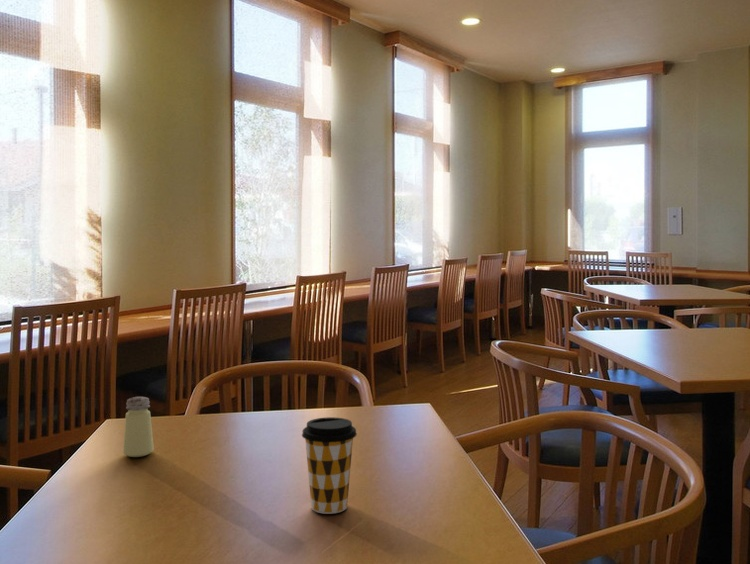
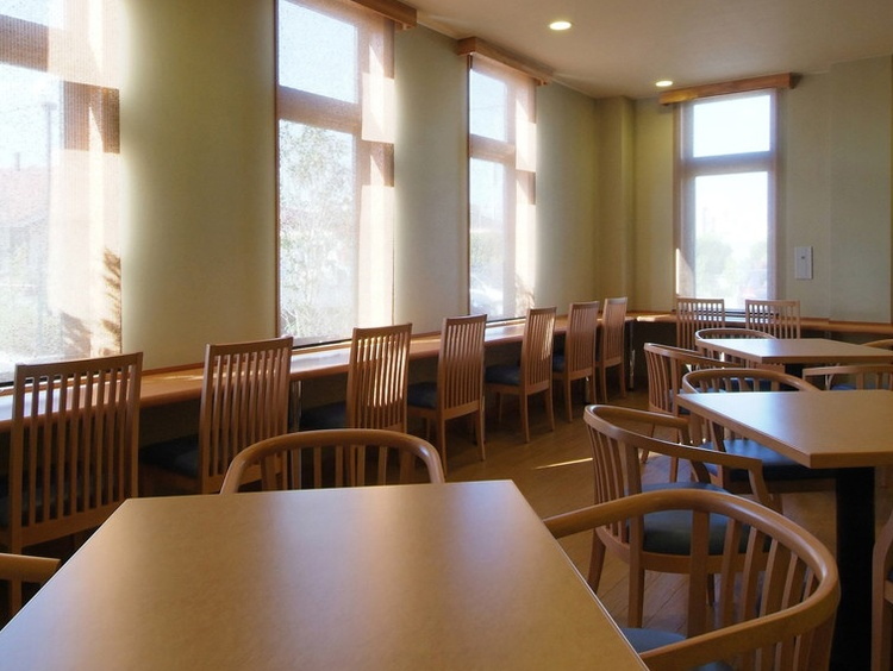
- saltshaker [122,396,155,458]
- coffee cup [301,416,358,515]
